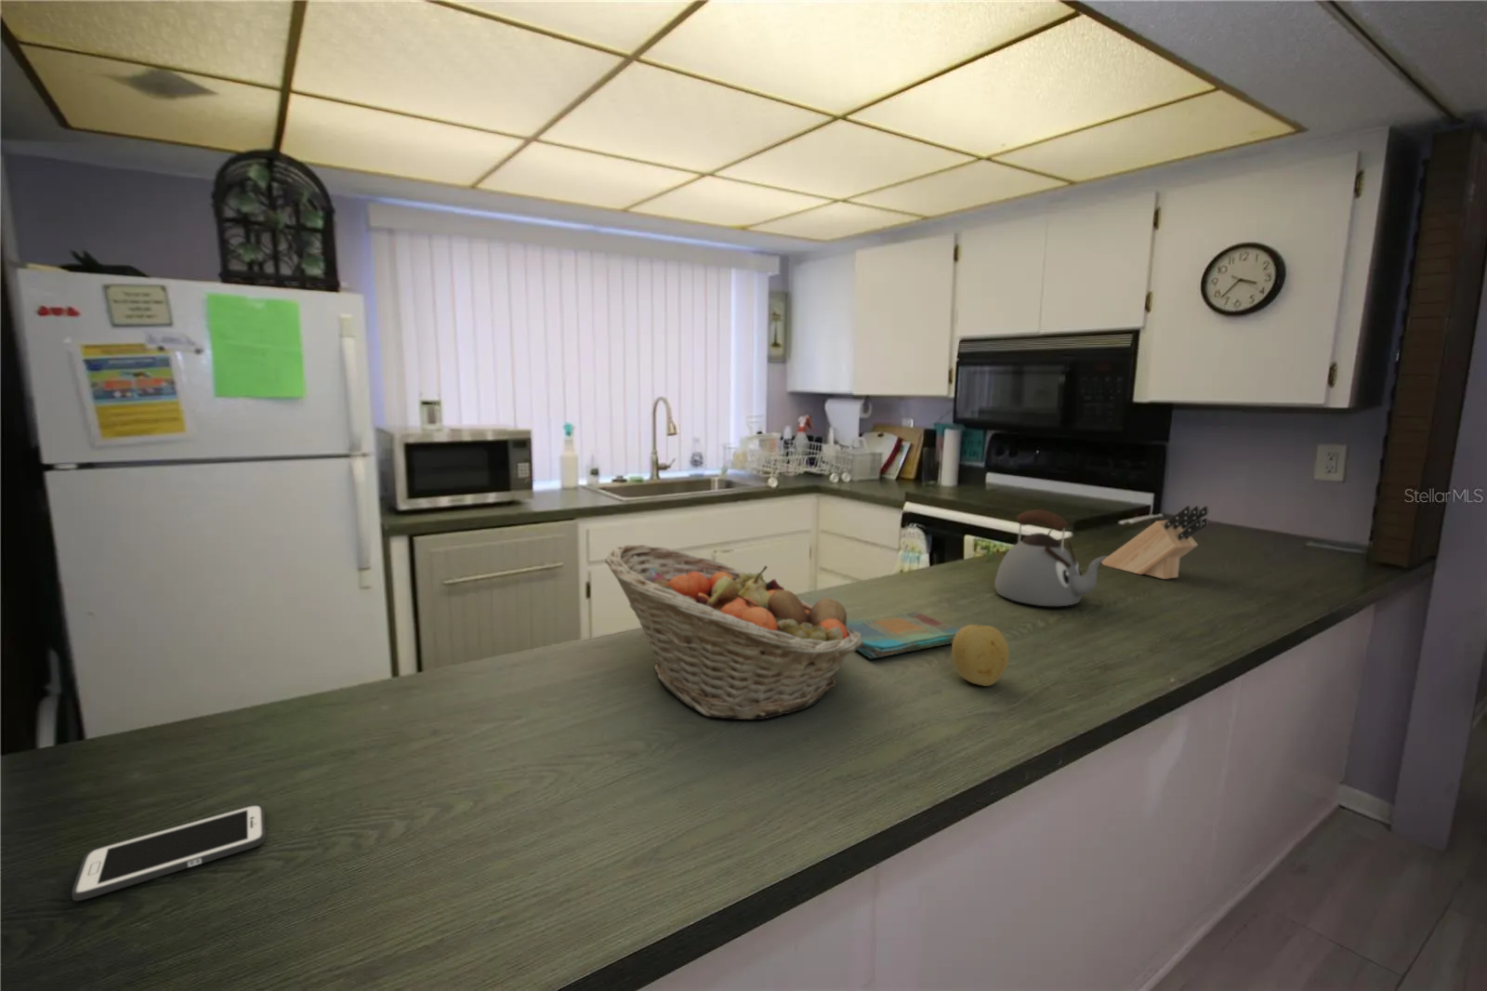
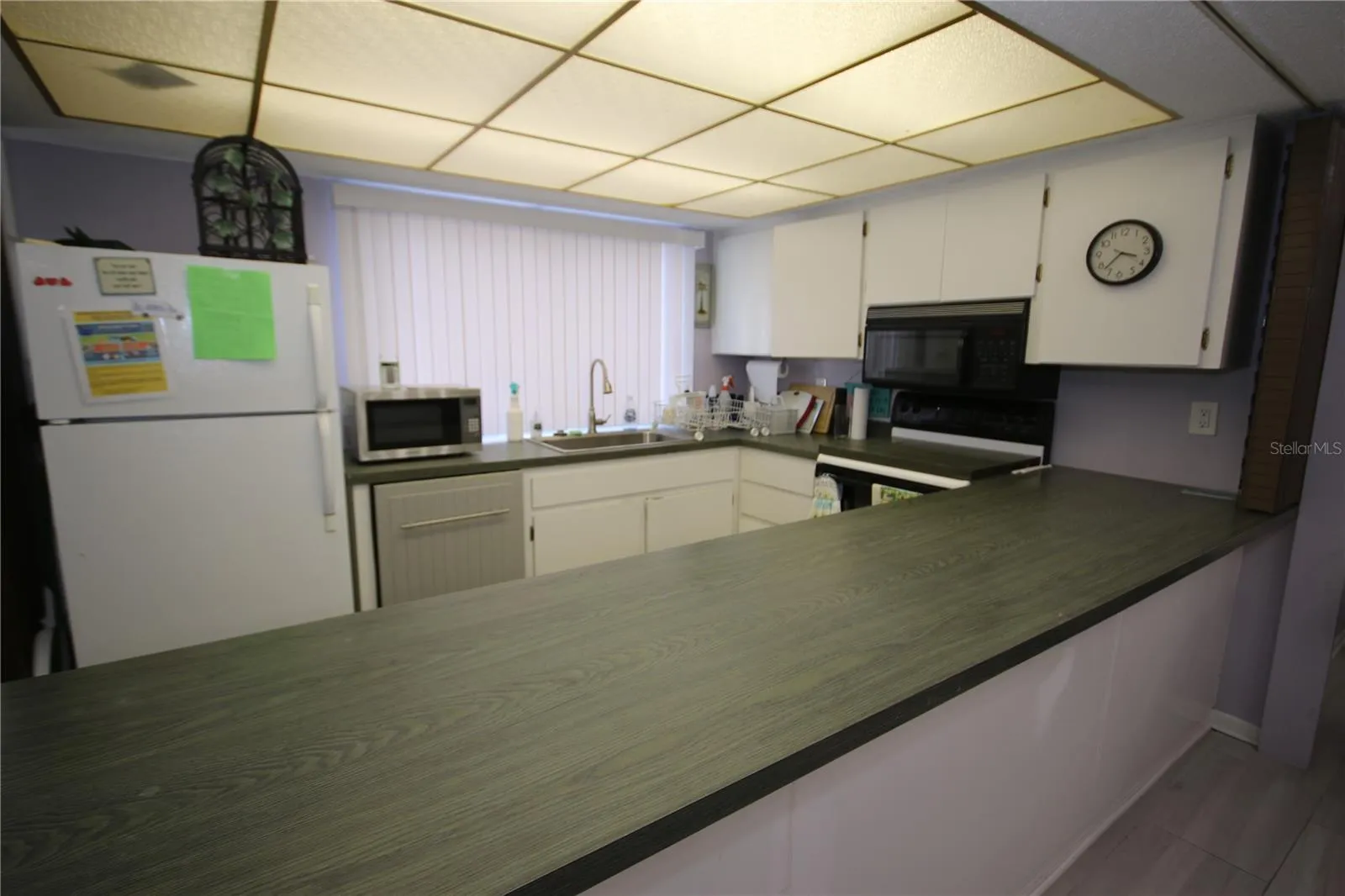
- fruit [951,624,1010,687]
- fruit basket [604,544,863,720]
- kettle [994,509,1109,607]
- knife block [1101,504,1210,580]
- cell phone [71,803,266,901]
- dish towel [847,609,960,659]
